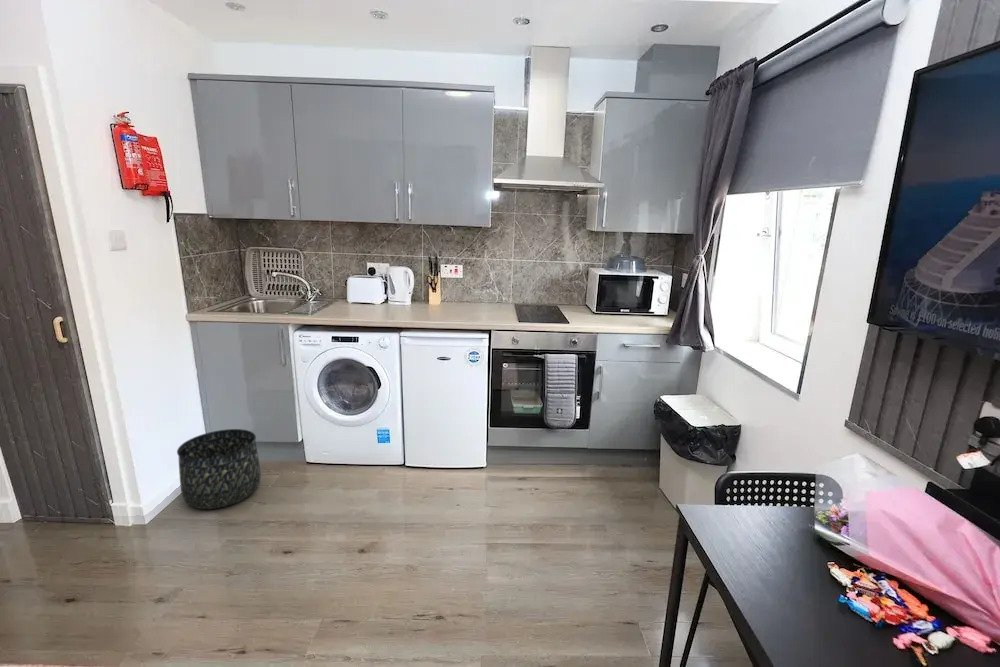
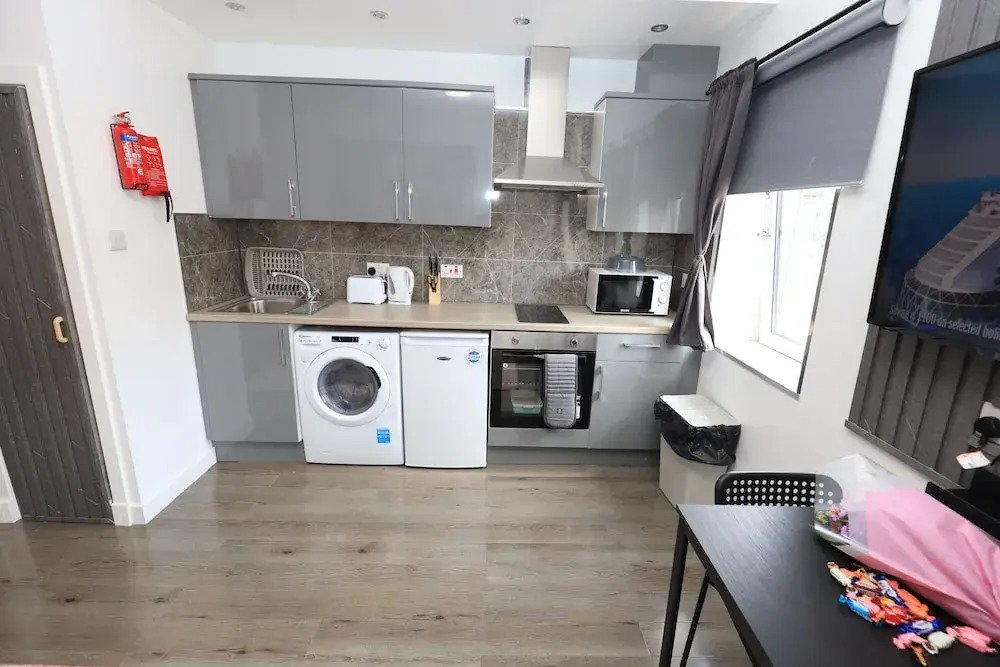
- basket [176,428,262,510]
